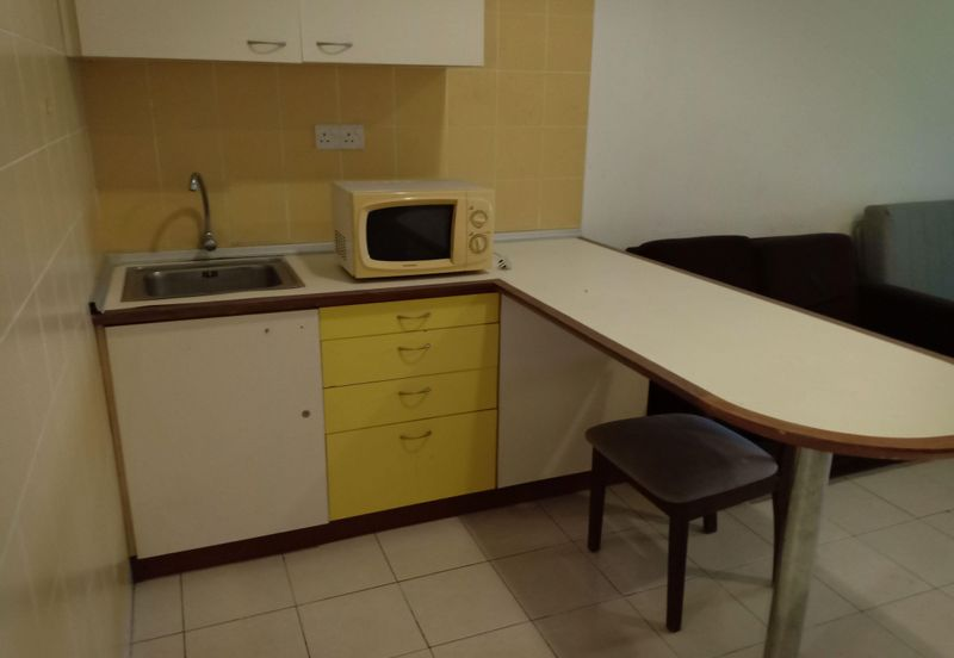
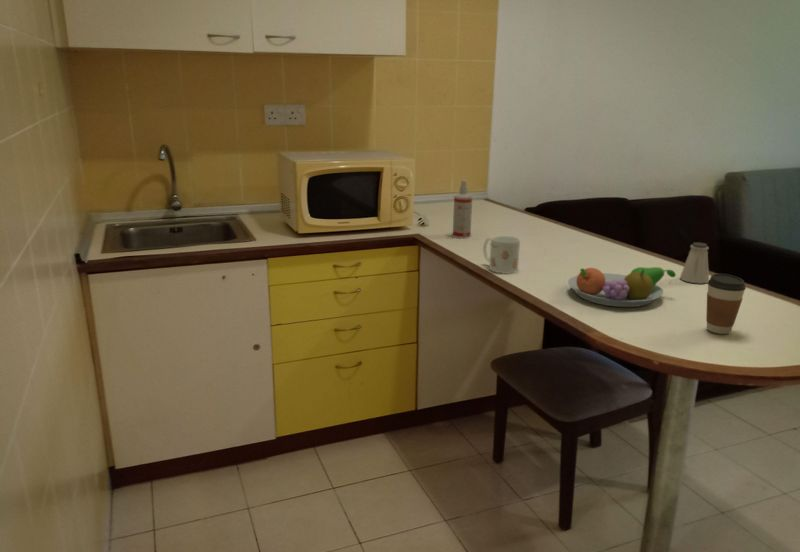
+ mug [482,234,521,275]
+ fruit bowl [567,266,677,308]
+ coffee cup [705,273,747,335]
+ spray bottle [452,179,473,240]
+ saltshaker [679,242,710,285]
